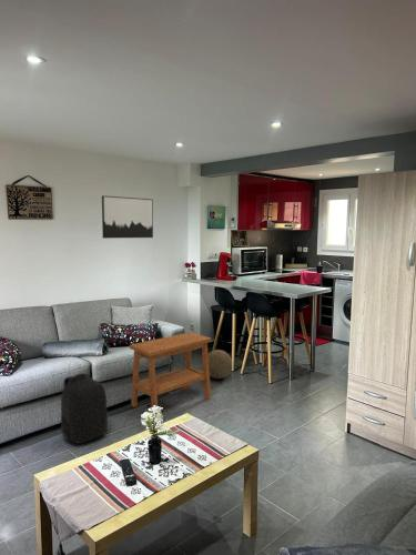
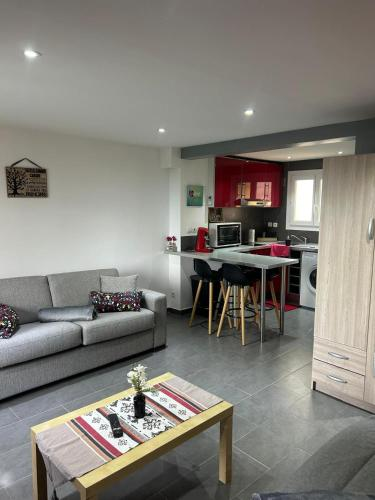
- decorative ball [207,349,233,380]
- side table [129,331,212,408]
- backpack [60,372,109,445]
- wall art [101,194,154,240]
